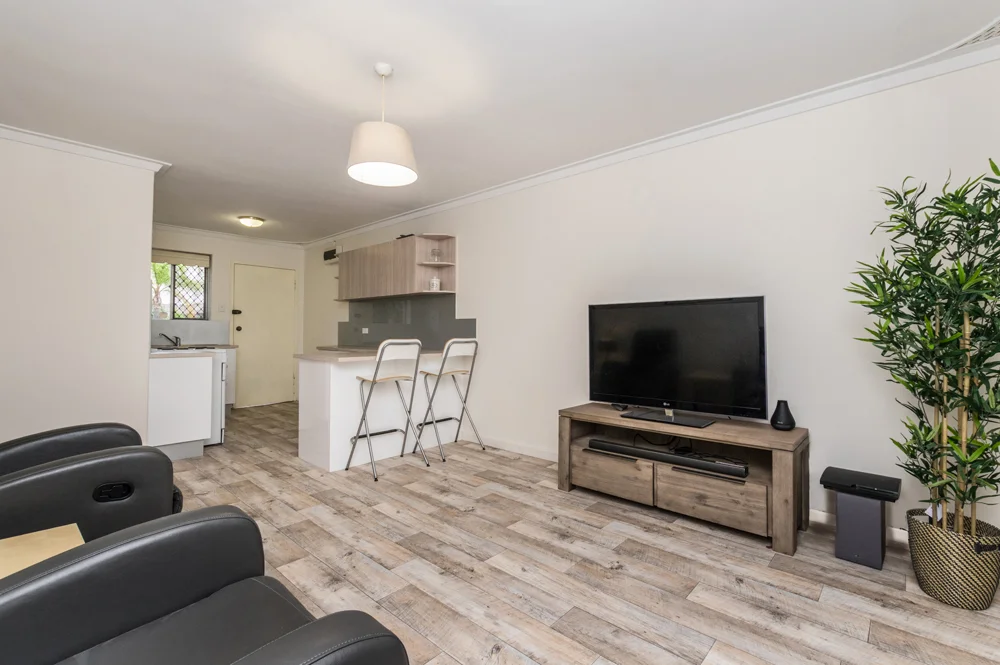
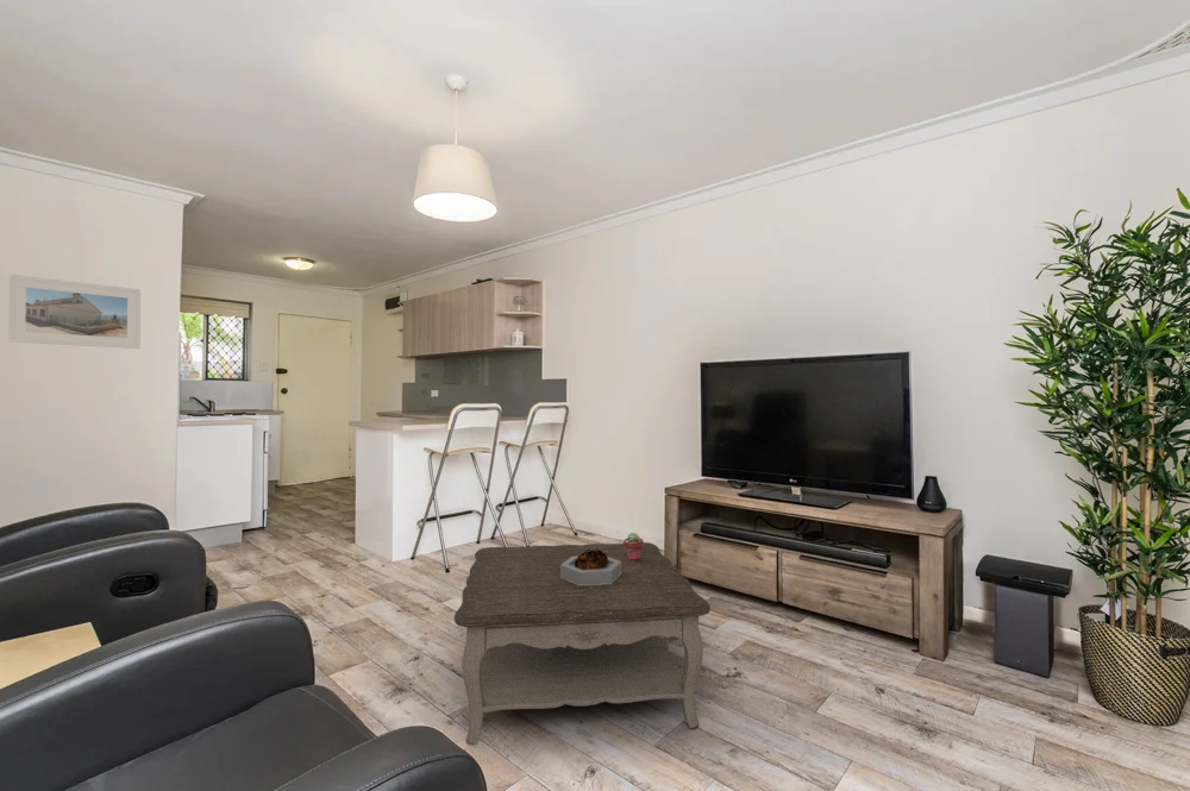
+ potted succulent [622,532,645,560]
+ coffee table [453,541,712,746]
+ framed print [8,274,142,350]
+ decorative bowl [560,550,621,585]
